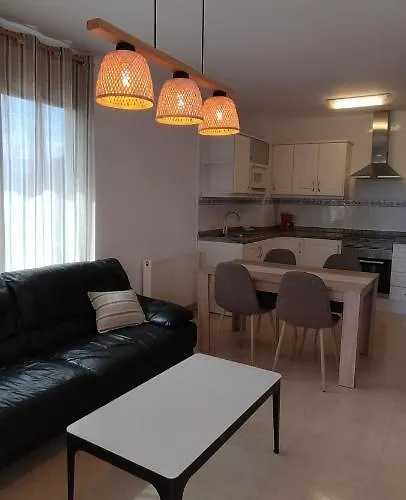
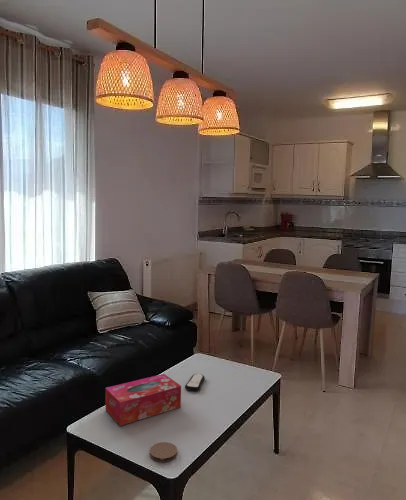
+ coaster [149,441,178,463]
+ tissue box [104,373,182,427]
+ remote control [184,373,206,392]
